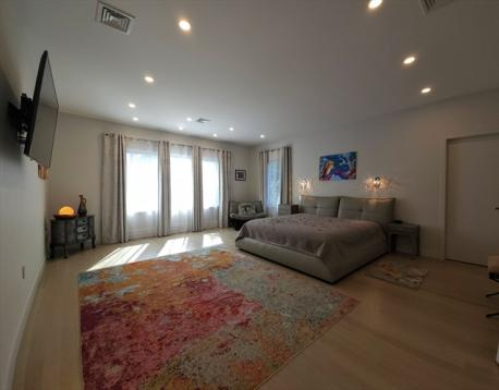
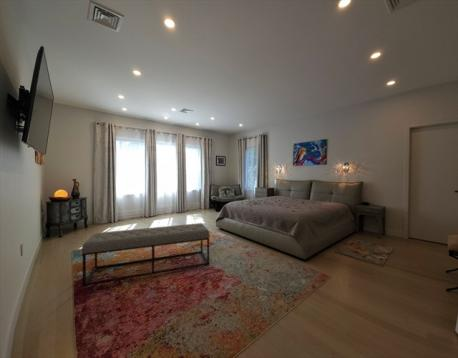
+ bench [81,222,211,287]
